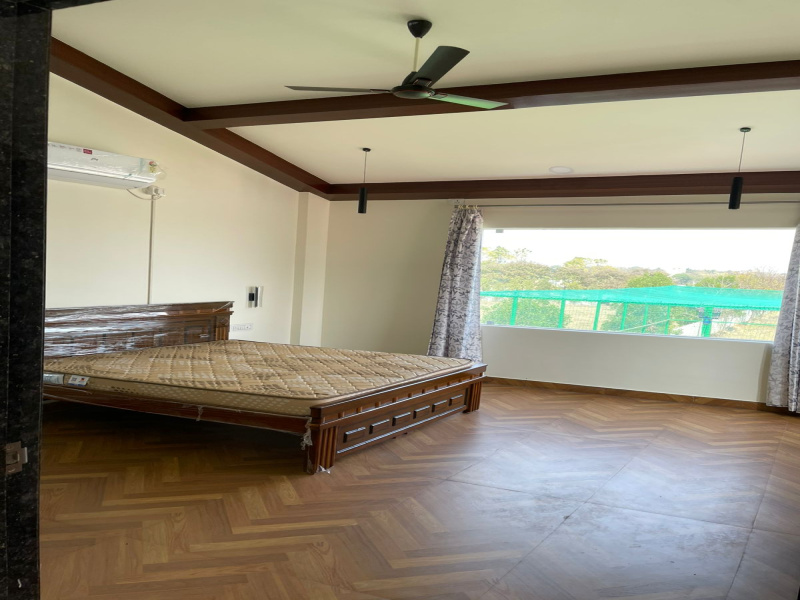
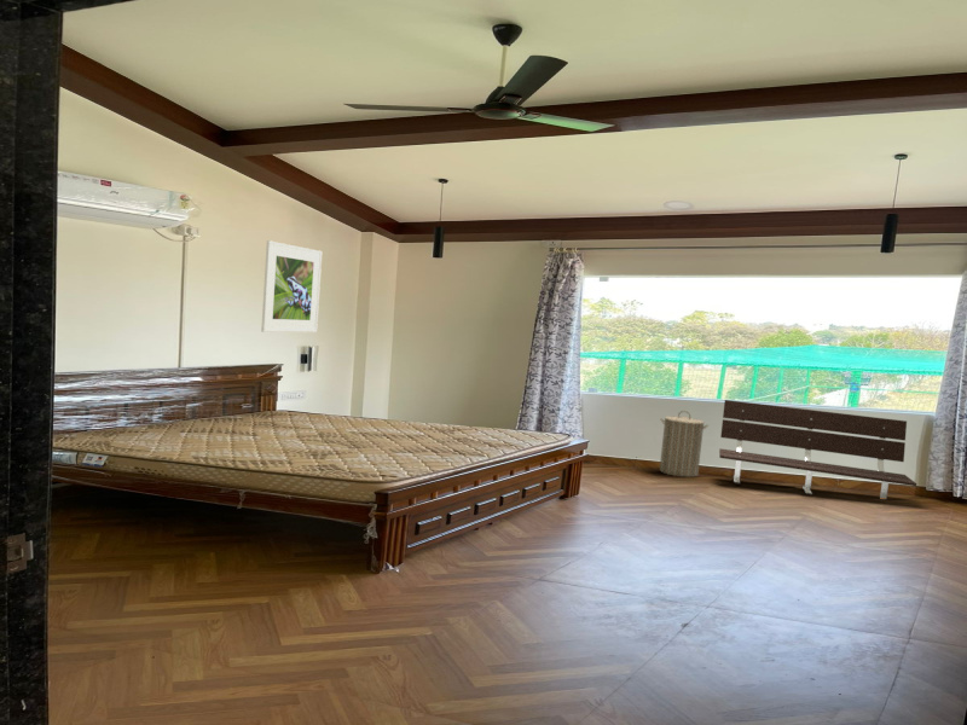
+ bench [718,399,917,499]
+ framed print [260,239,323,334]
+ laundry hamper [659,410,710,478]
